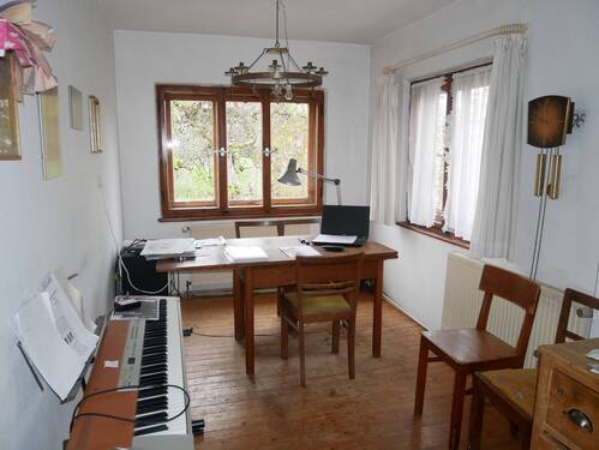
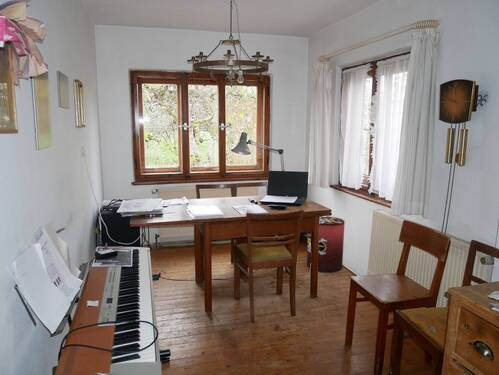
+ waste bin [306,215,346,273]
